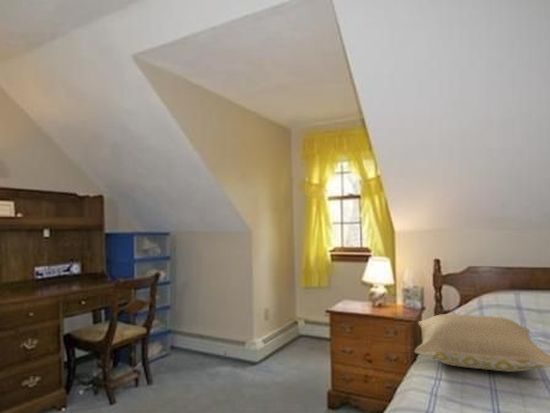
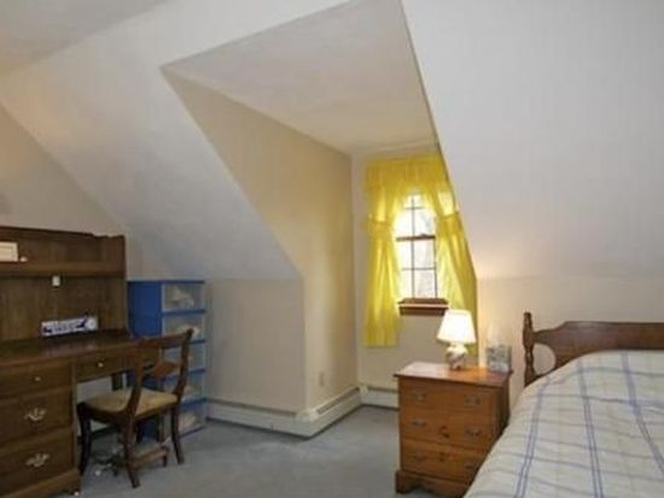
- pillow [413,313,550,373]
